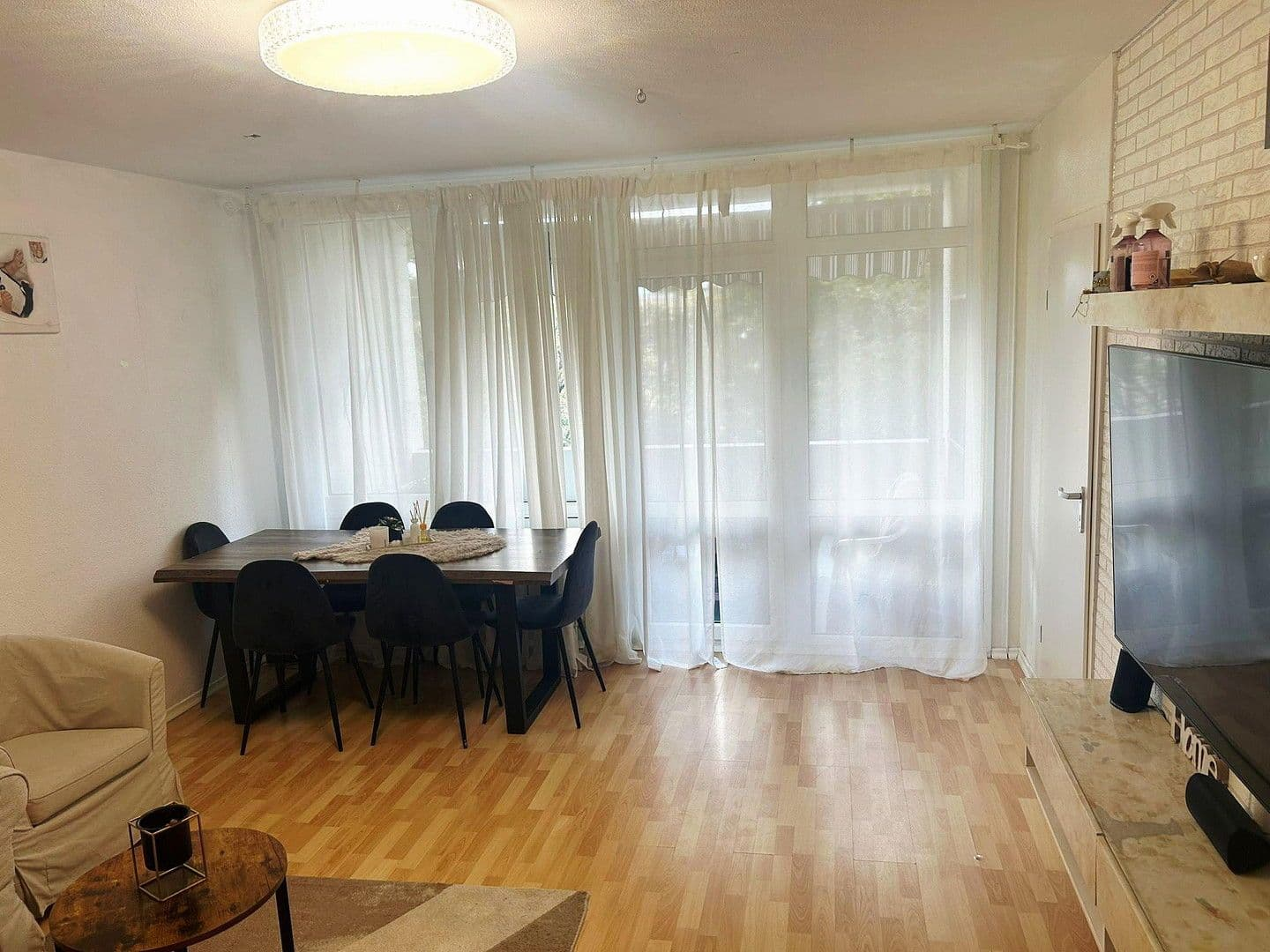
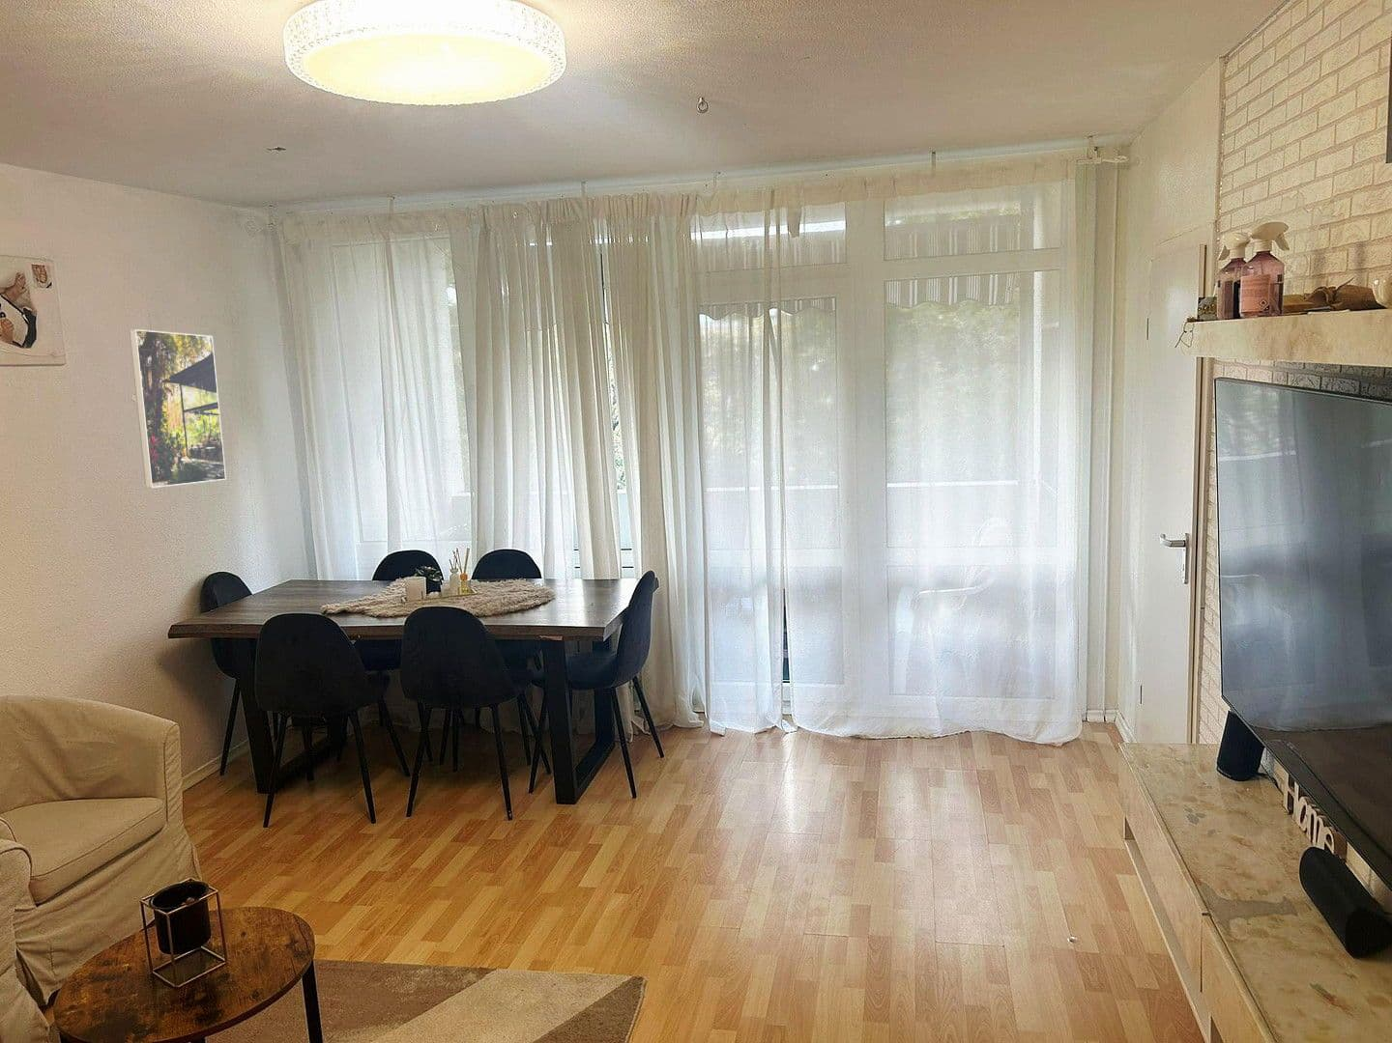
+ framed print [128,329,227,489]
